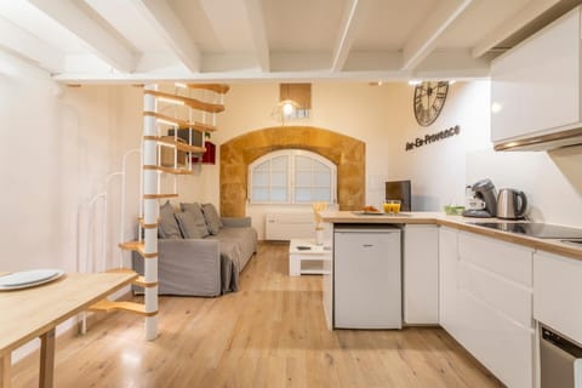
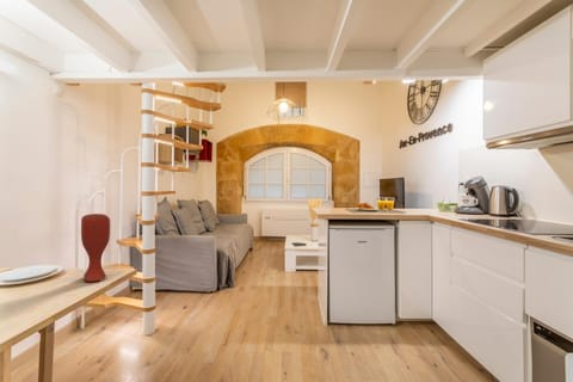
+ vase [80,212,111,283]
